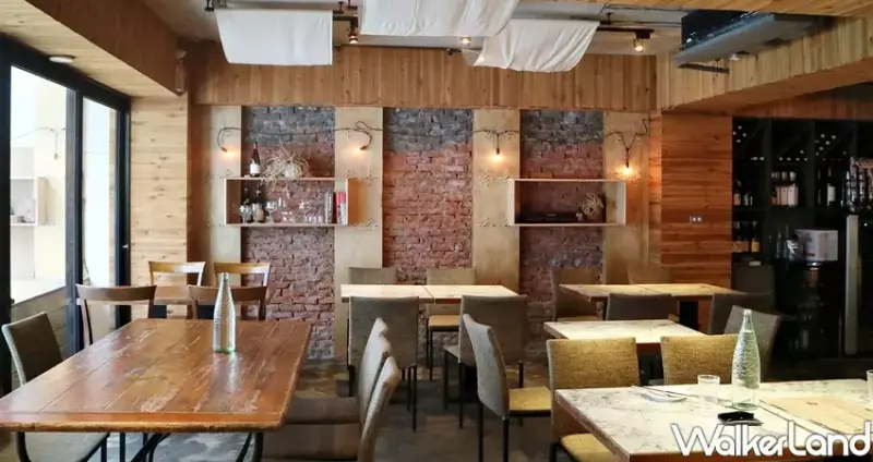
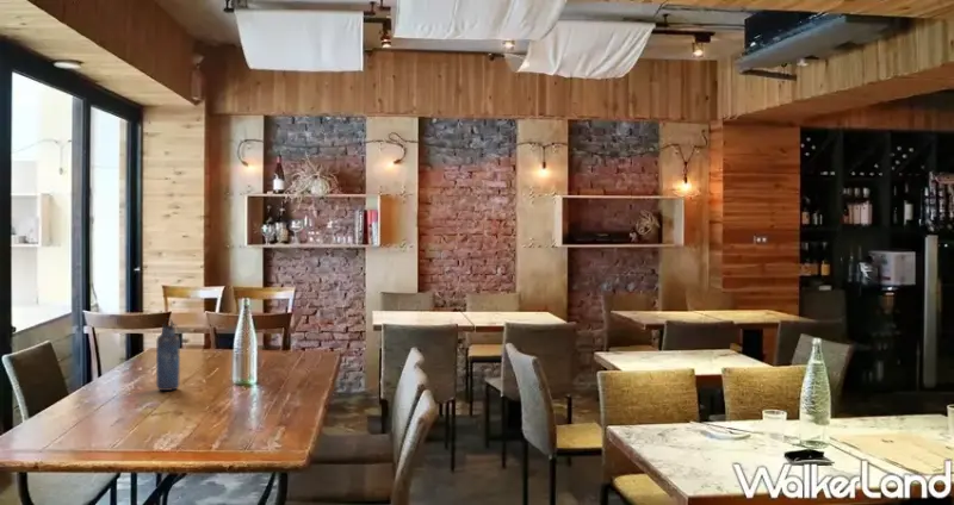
+ water bottle [155,318,181,392]
